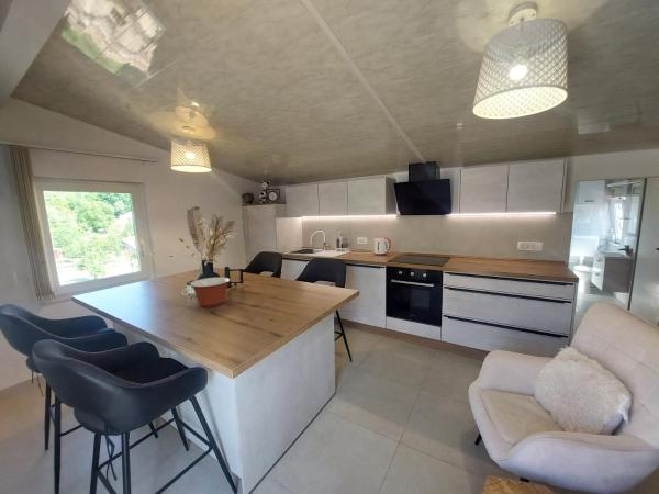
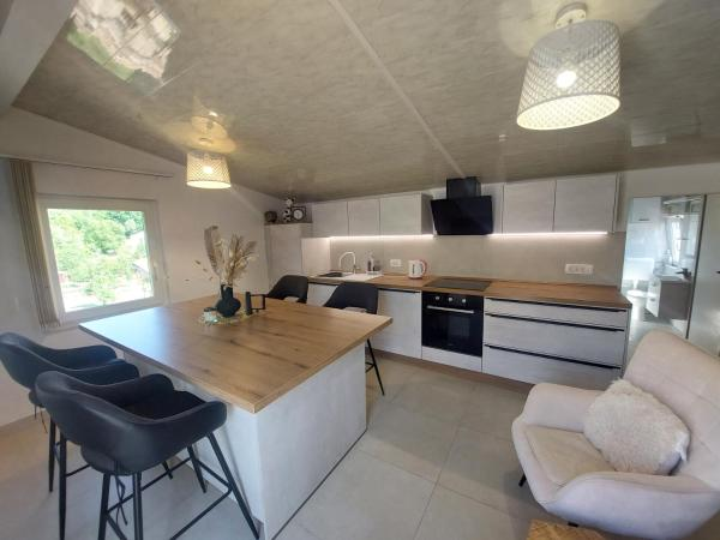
- mixing bowl [189,277,231,308]
